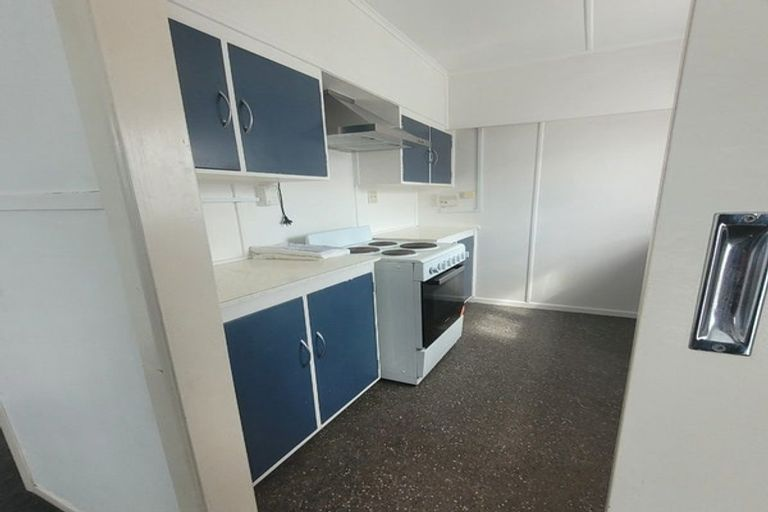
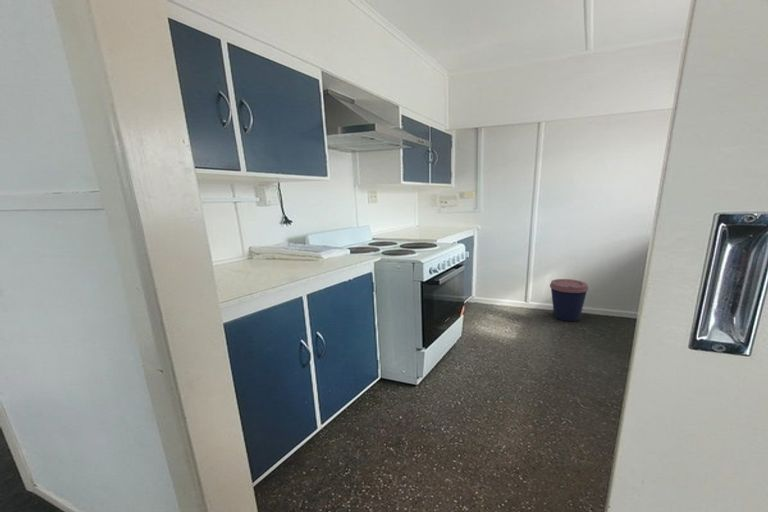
+ coffee cup [549,278,589,322]
